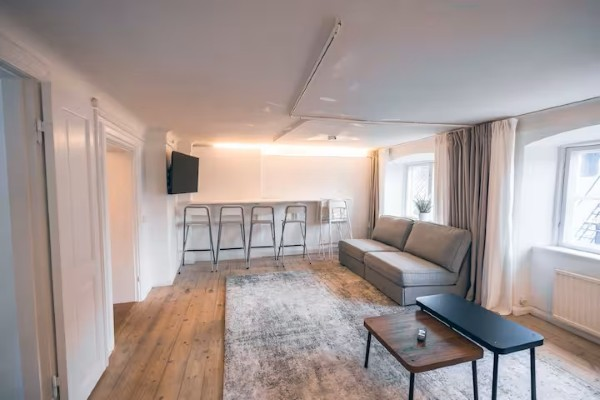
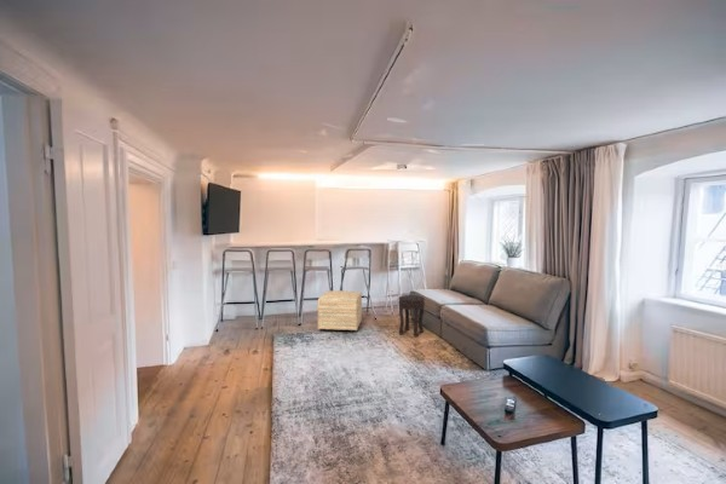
+ side table [397,294,426,339]
+ ottoman [317,289,363,333]
